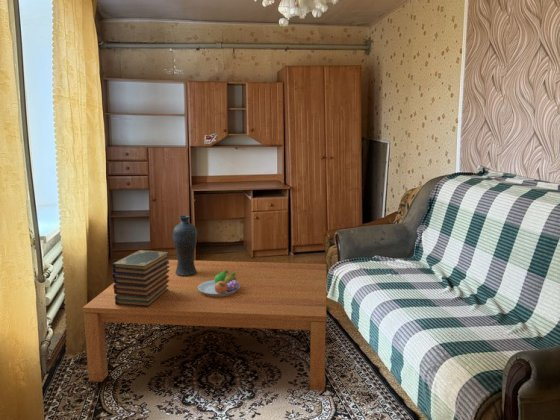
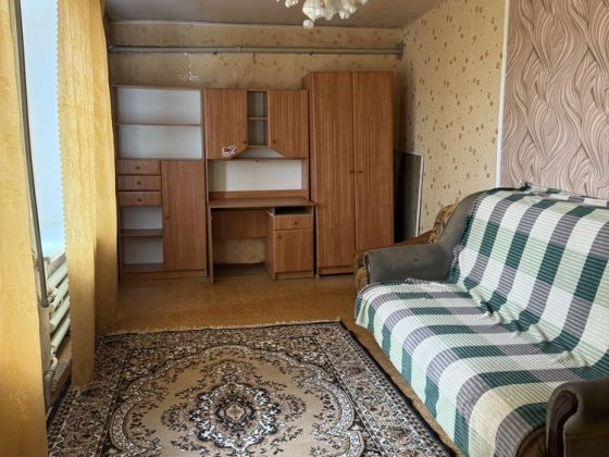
- vase [172,215,198,276]
- book stack [111,249,170,307]
- coffee table [82,259,328,392]
- fruit bowl [198,271,240,297]
